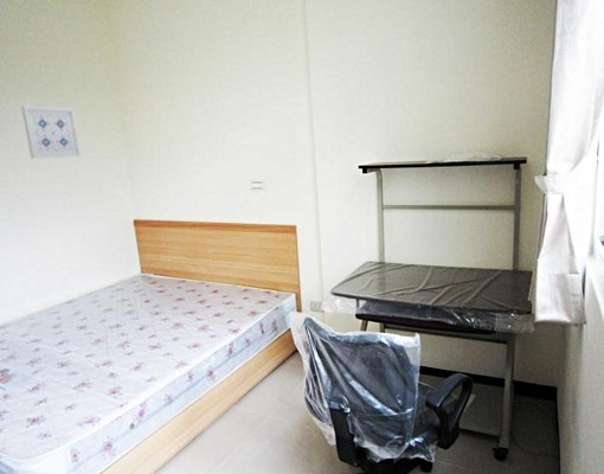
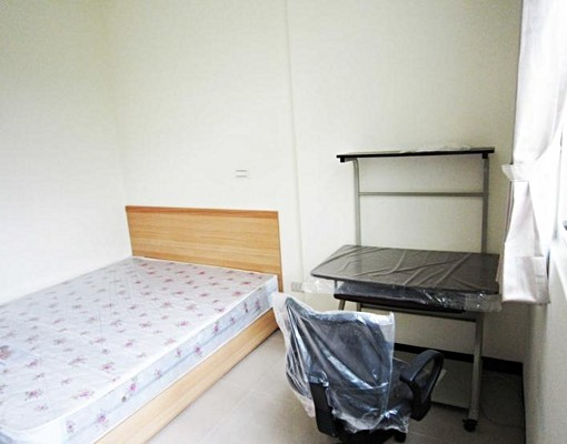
- wall art [20,104,82,160]
